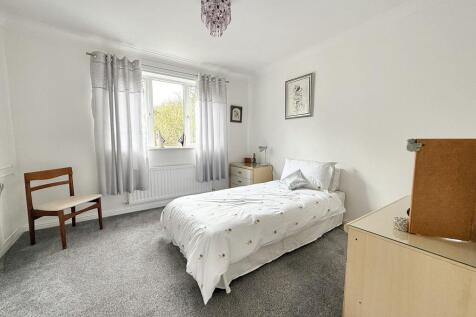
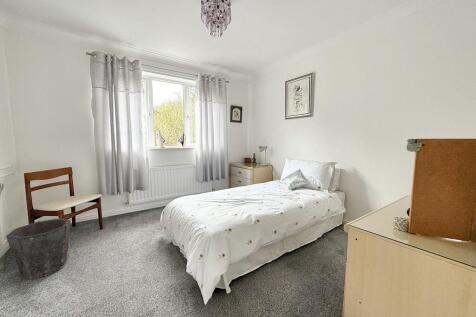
+ waste bin [5,217,72,281]
